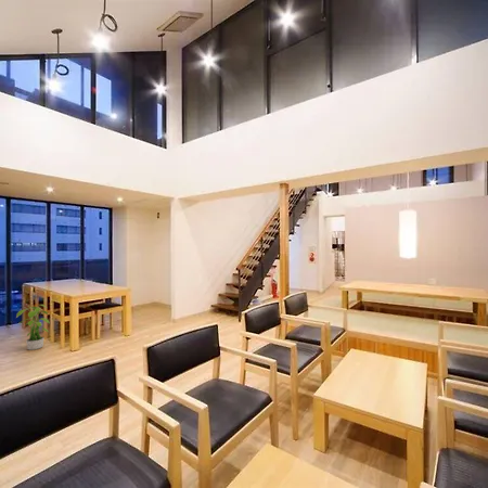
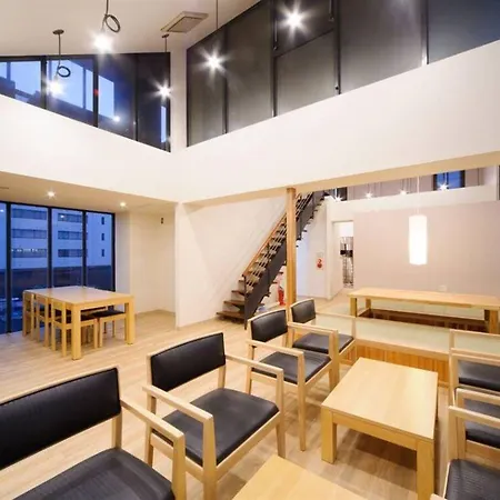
- potted plant [15,304,51,351]
